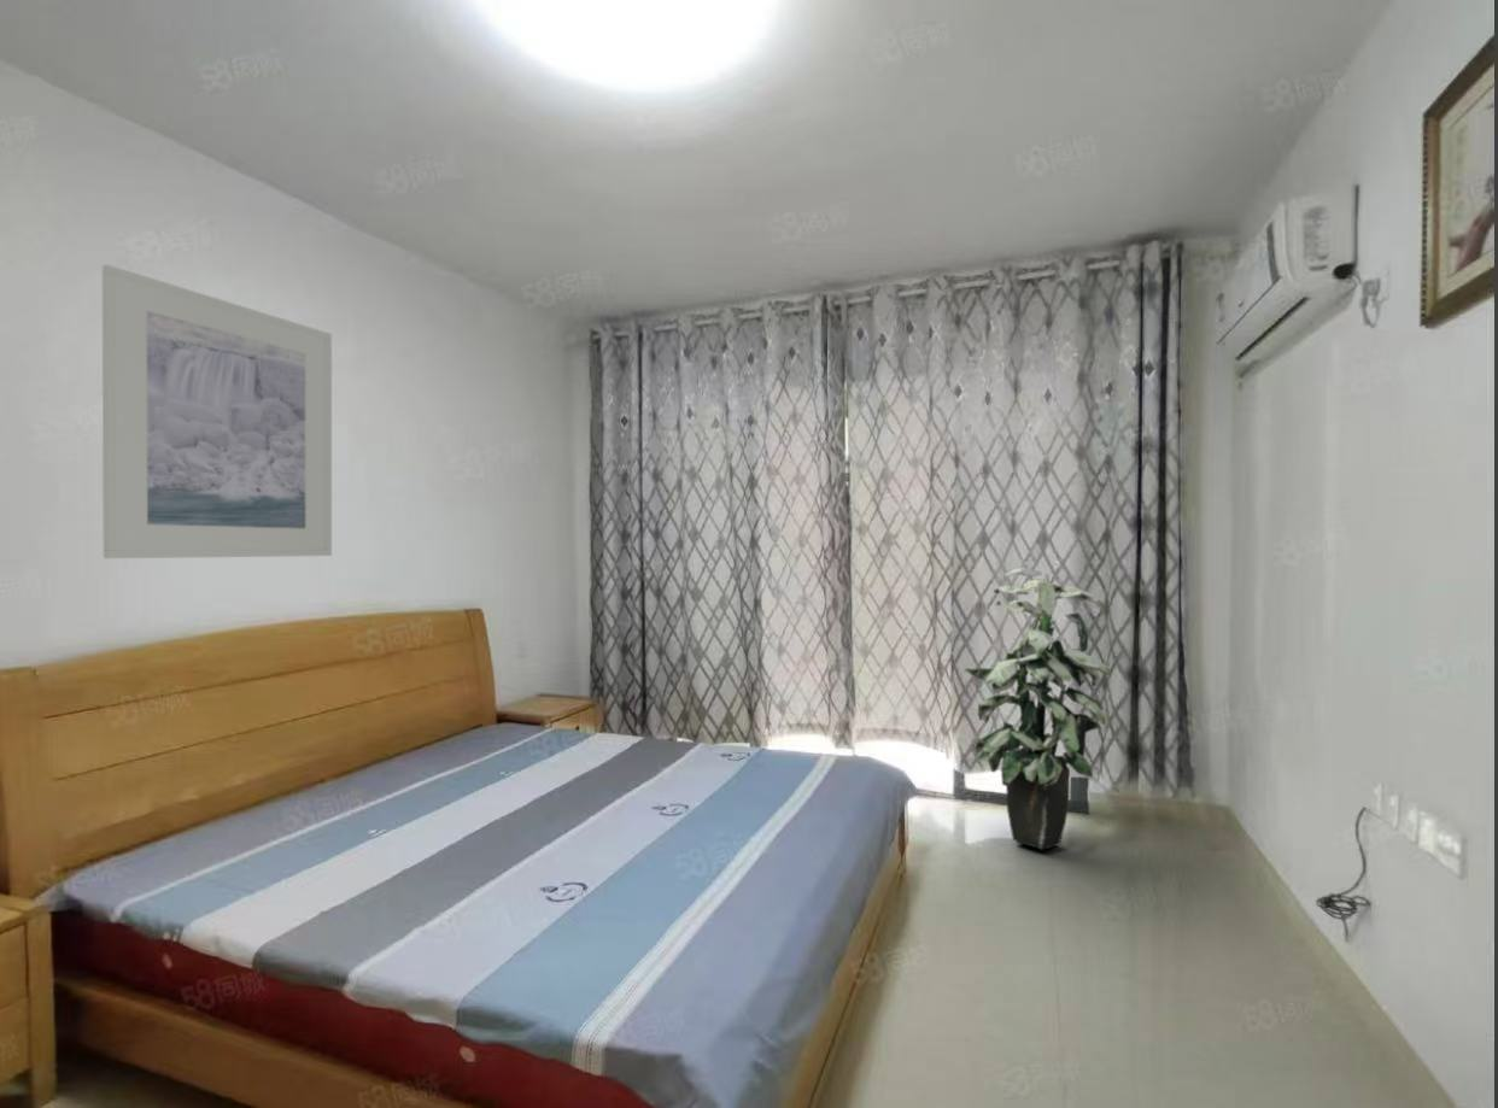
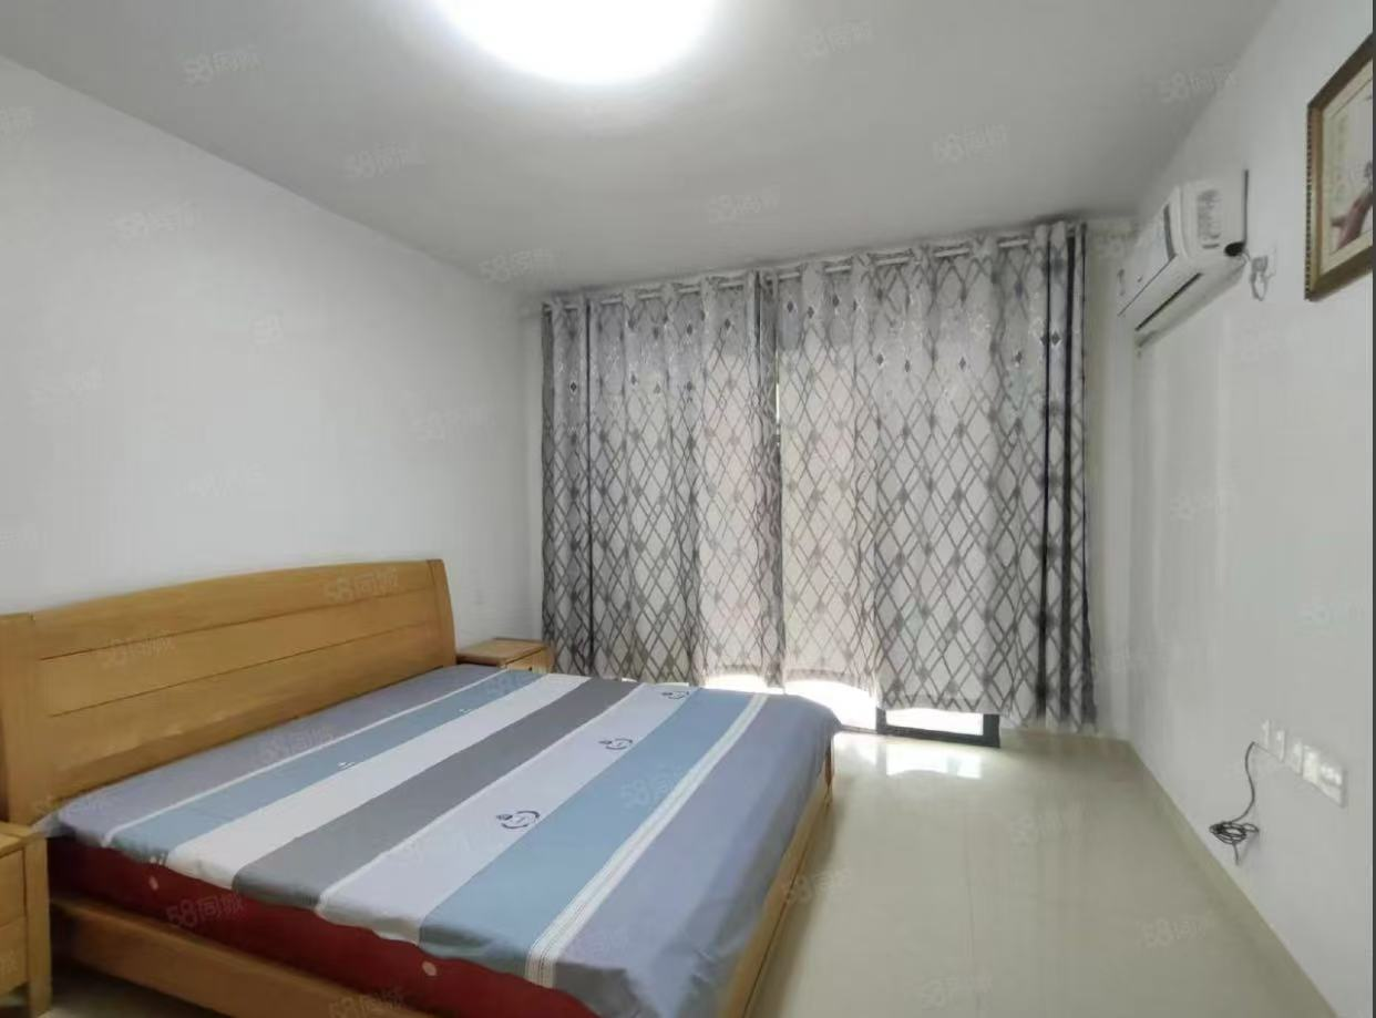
- indoor plant [964,567,1111,850]
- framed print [101,263,333,559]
